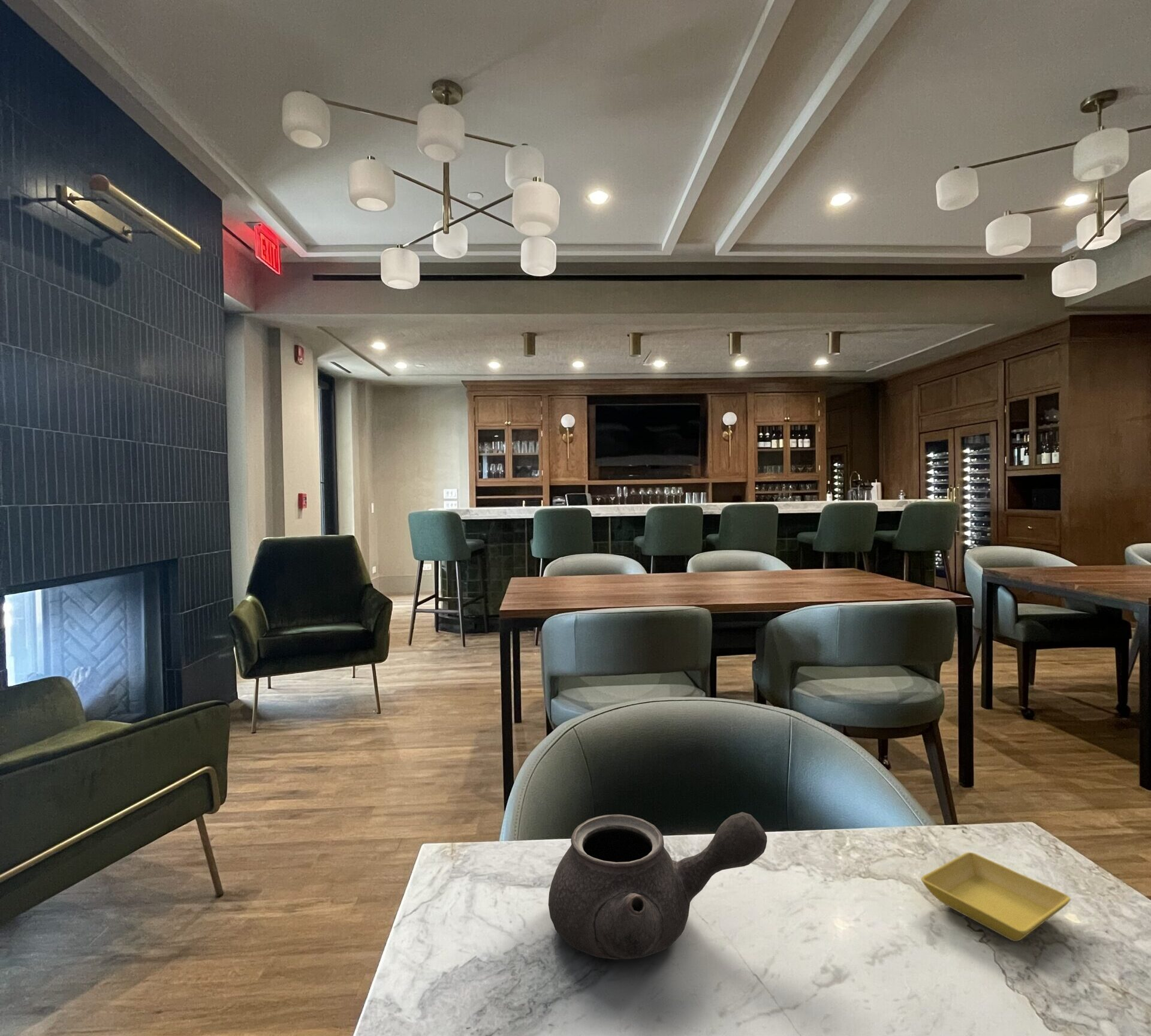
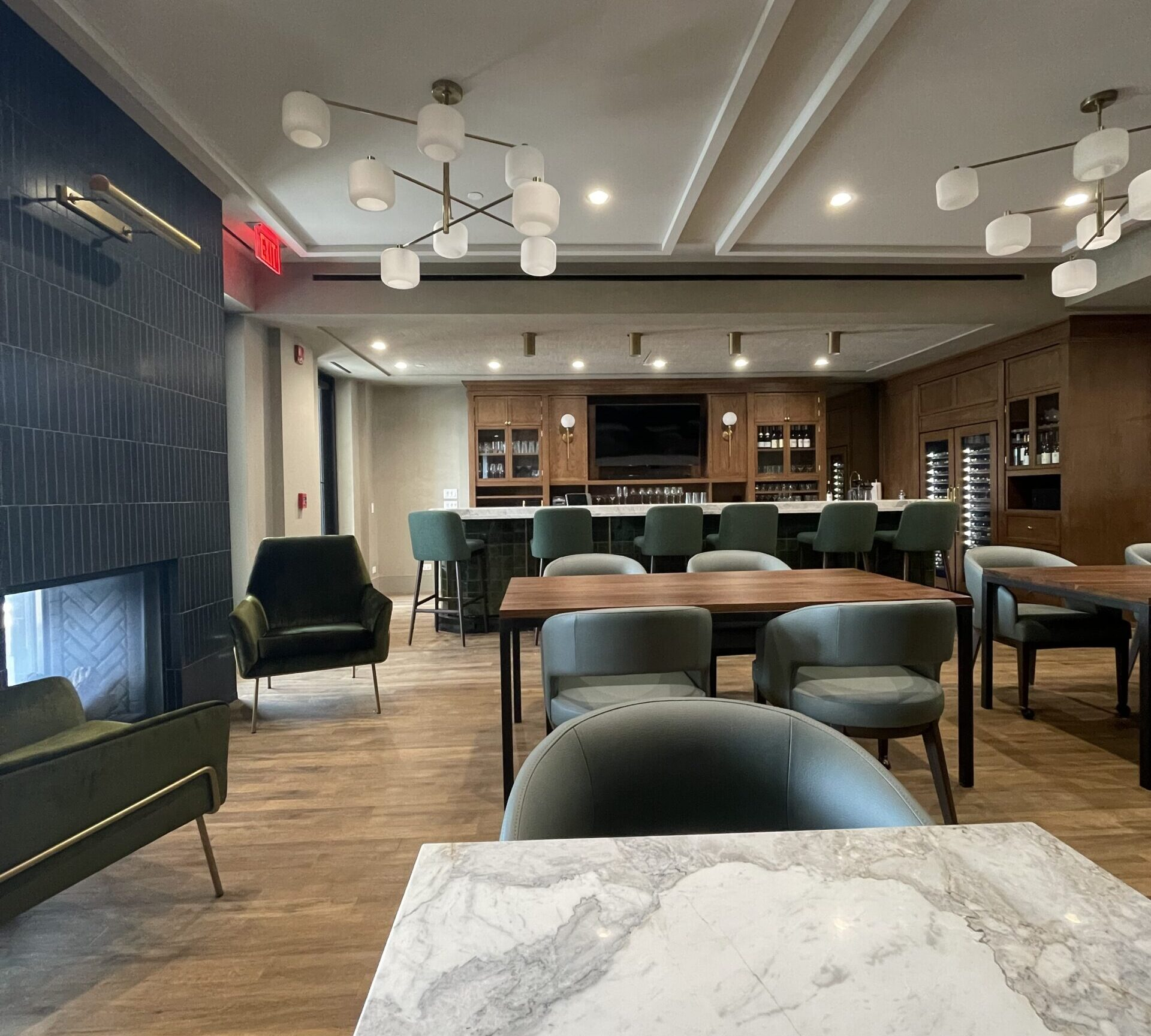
- teapot [548,812,767,960]
- saucer [920,852,1072,942]
